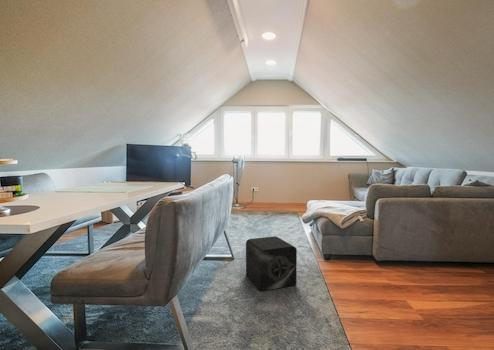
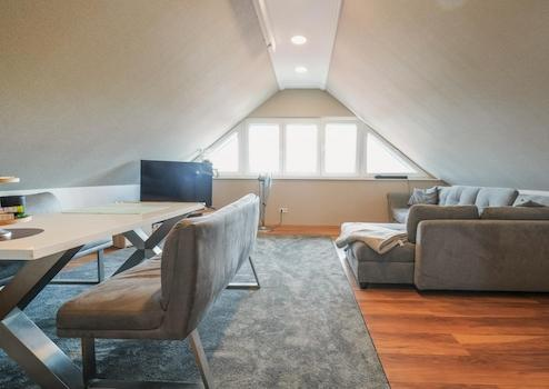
- speaker [245,235,298,292]
